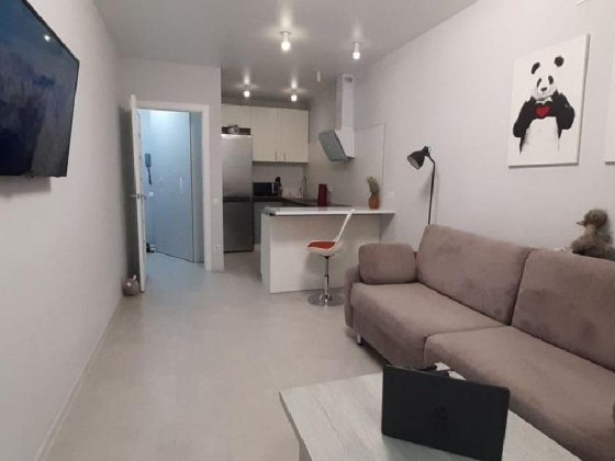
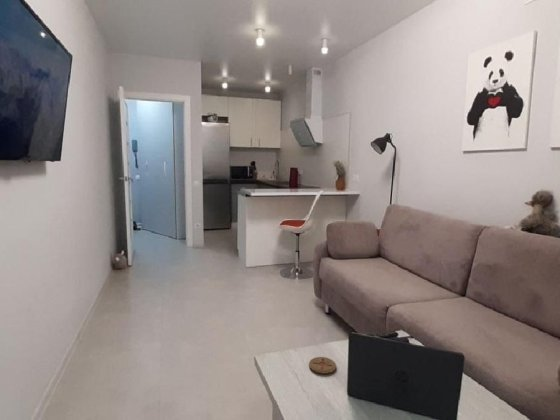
+ coaster [308,356,337,375]
